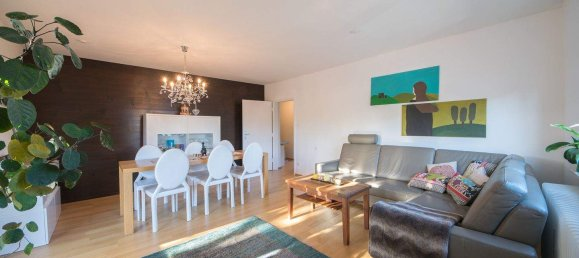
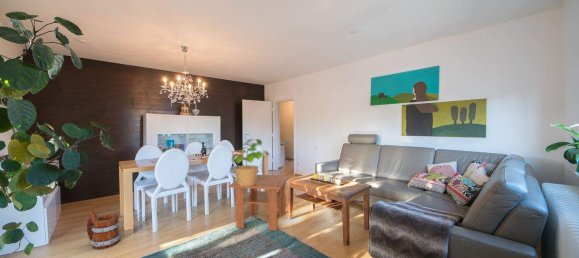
+ potted plant [231,138,270,186]
+ coffee table [228,174,291,232]
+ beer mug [86,210,122,250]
